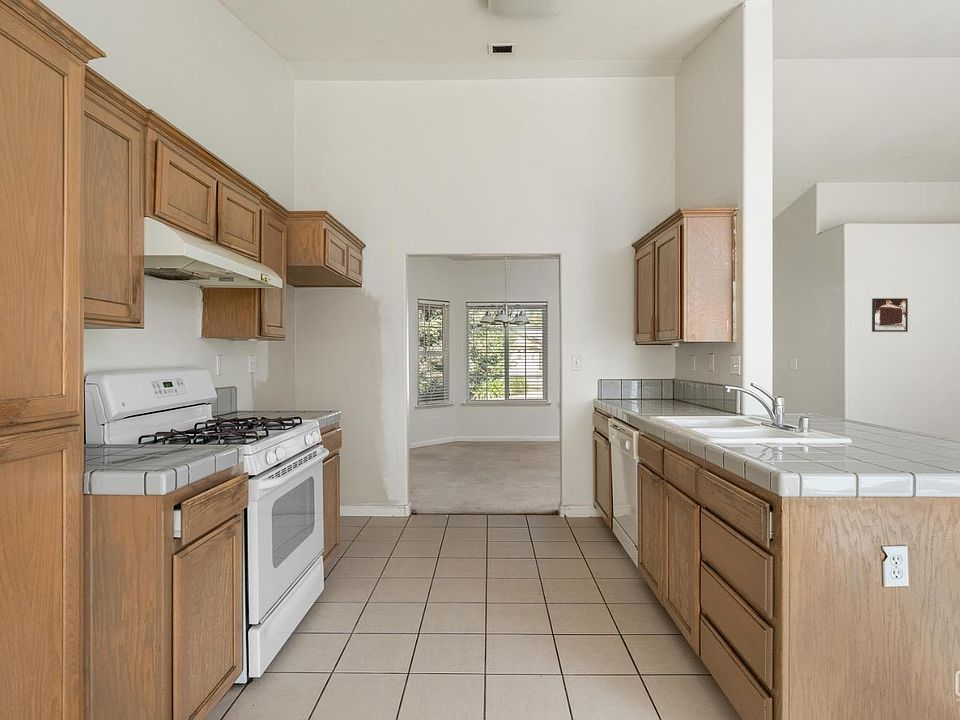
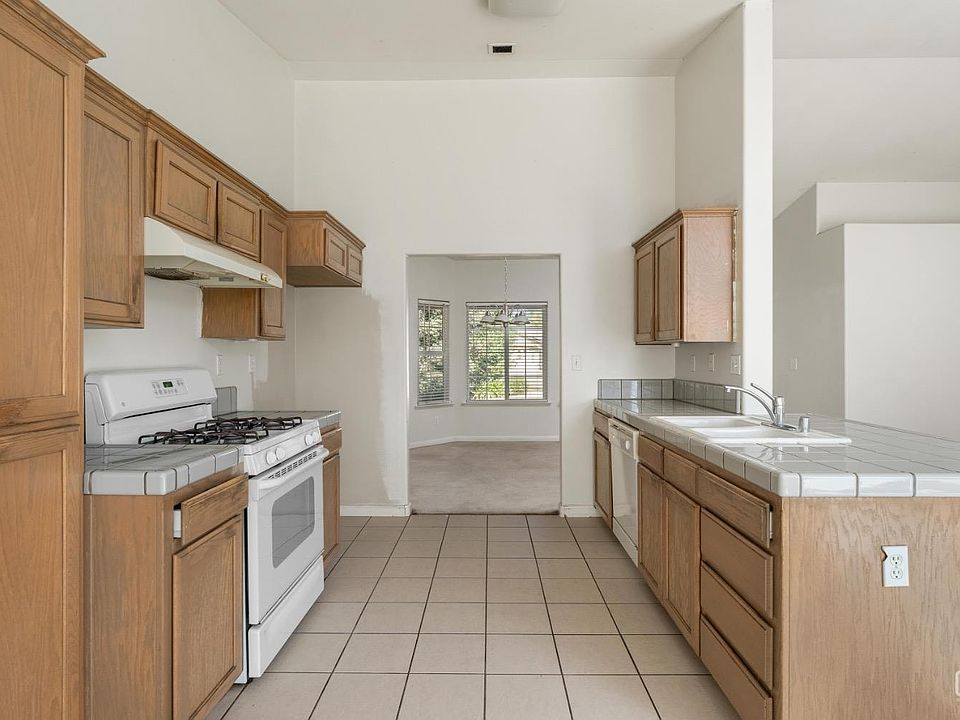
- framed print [871,297,909,333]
